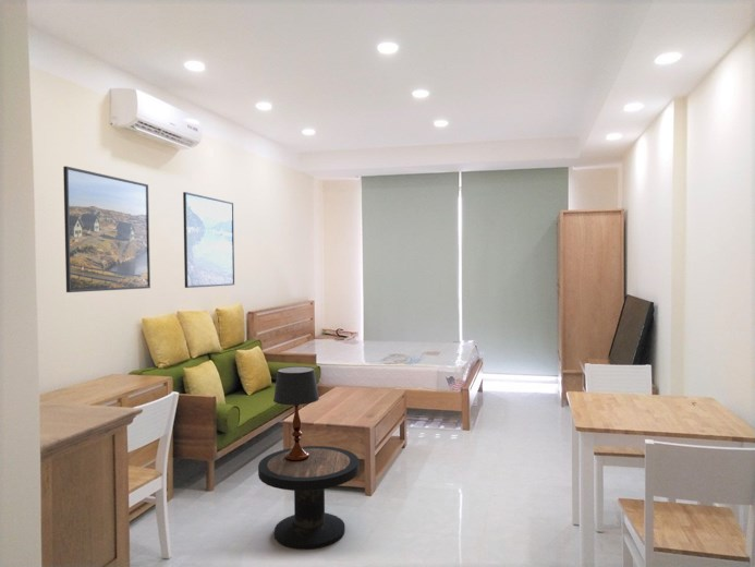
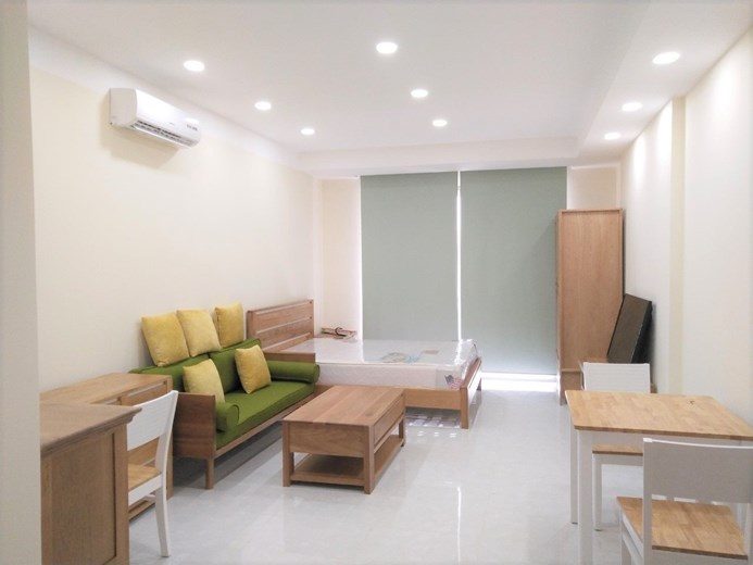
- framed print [62,165,151,293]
- side table [257,445,360,551]
- table lamp [272,365,320,461]
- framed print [182,191,235,289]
